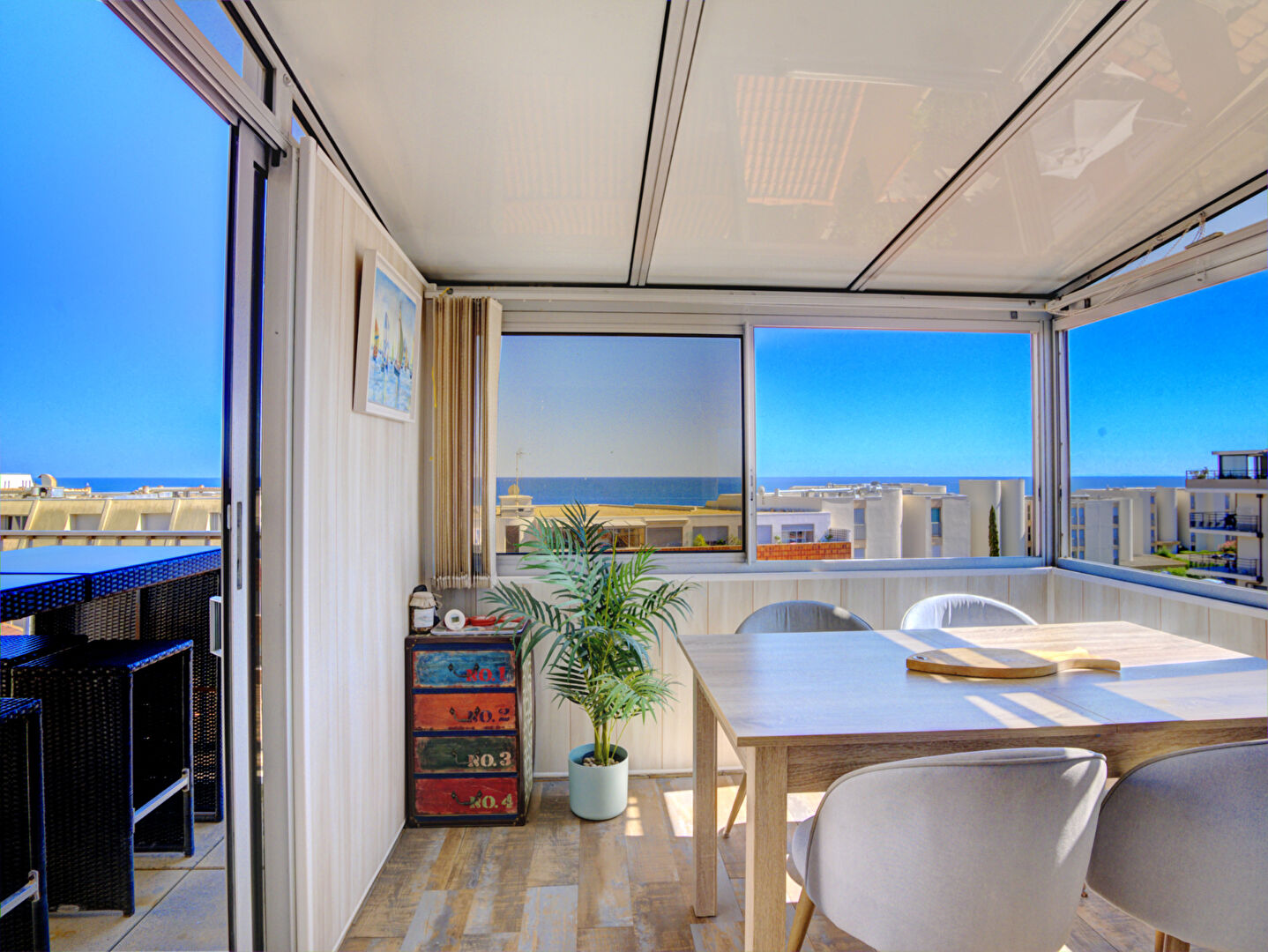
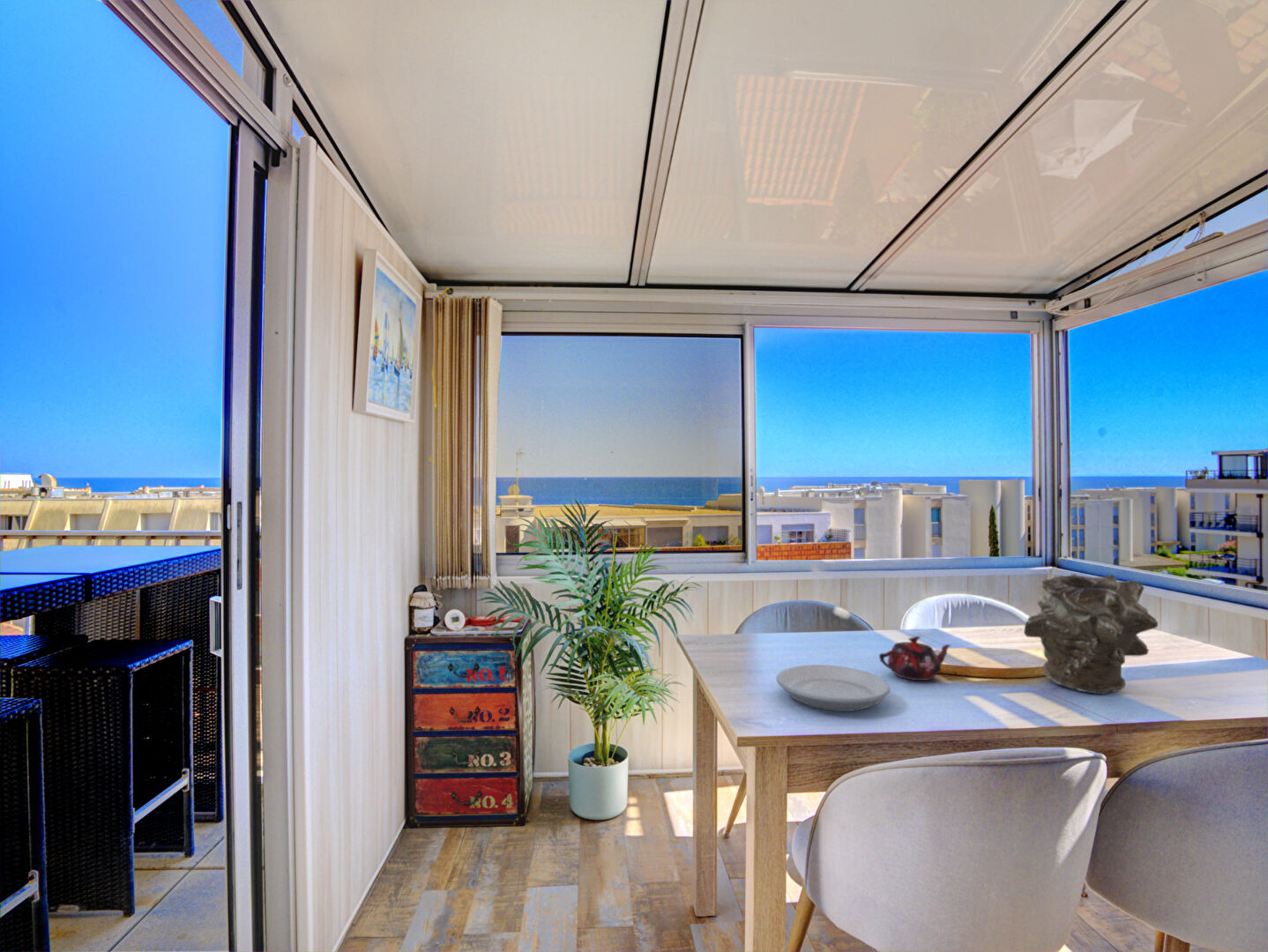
+ plate [776,664,891,712]
+ vase [1023,573,1159,695]
+ teapot [878,636,951,681]
